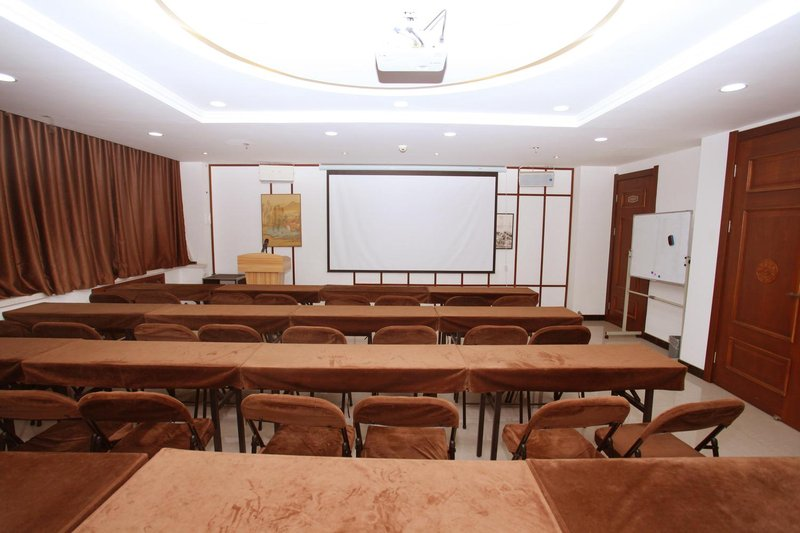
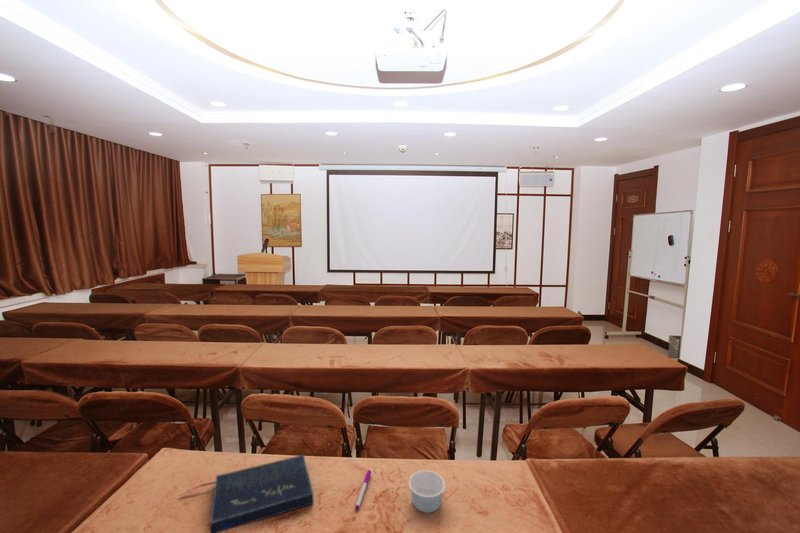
+ paper cup [408,470,446,514]
+ book [178,454,315,533]
+ pen [354,469,372,511]
